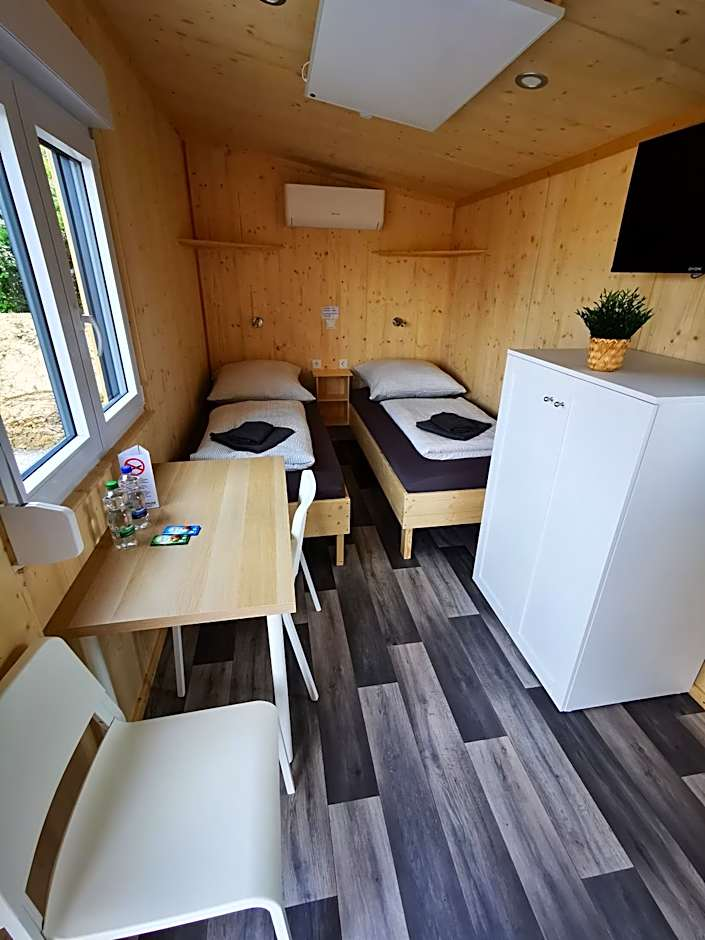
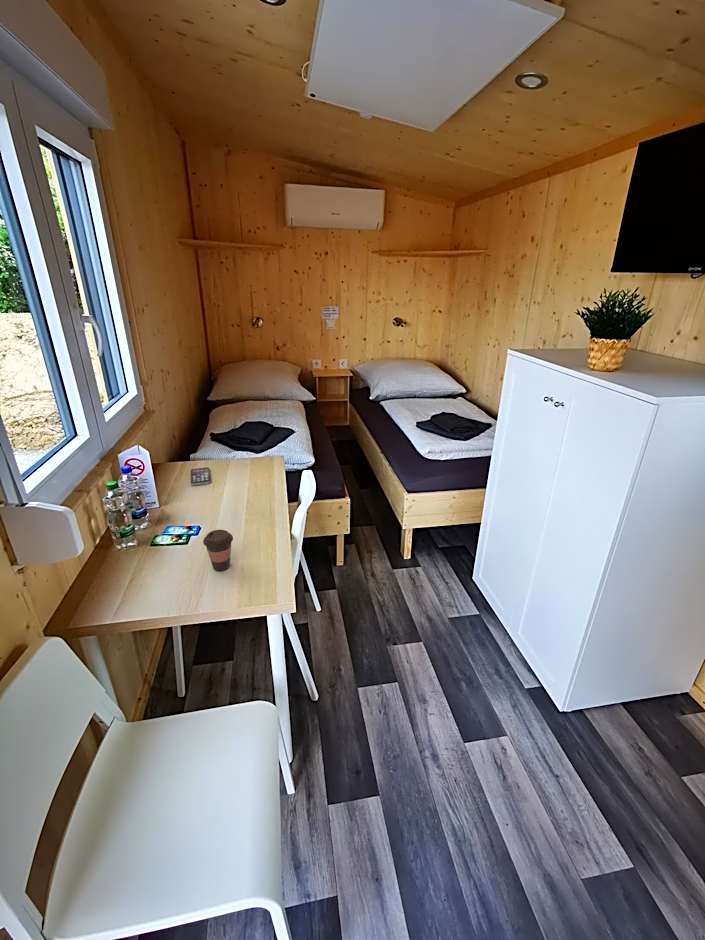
+ coffee cup [202,529,234,572]
+ smartphone [190,467,211,486]
